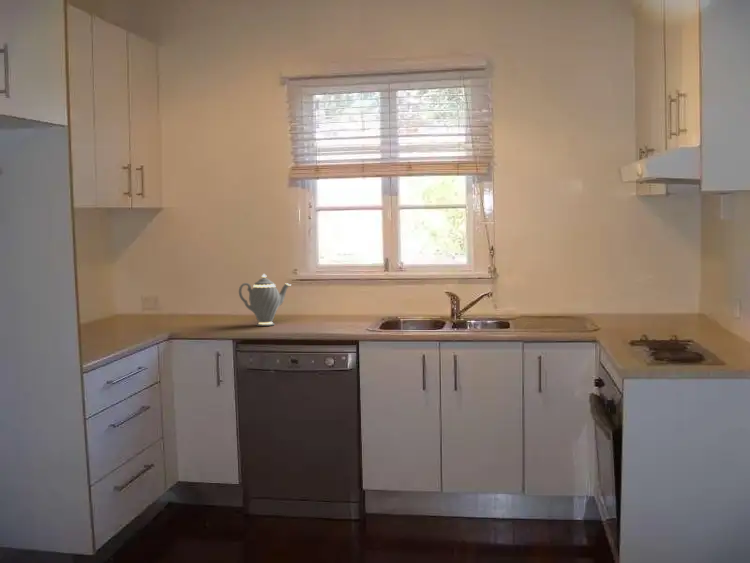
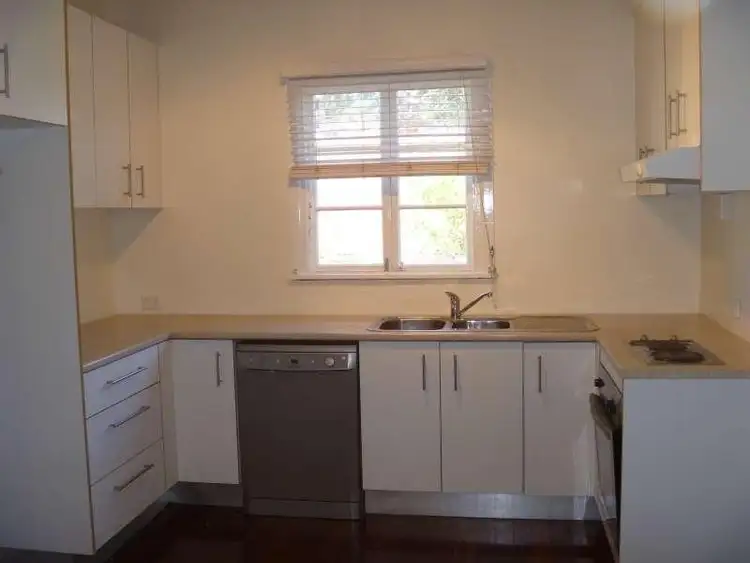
- teapot [238,273,291,327]
